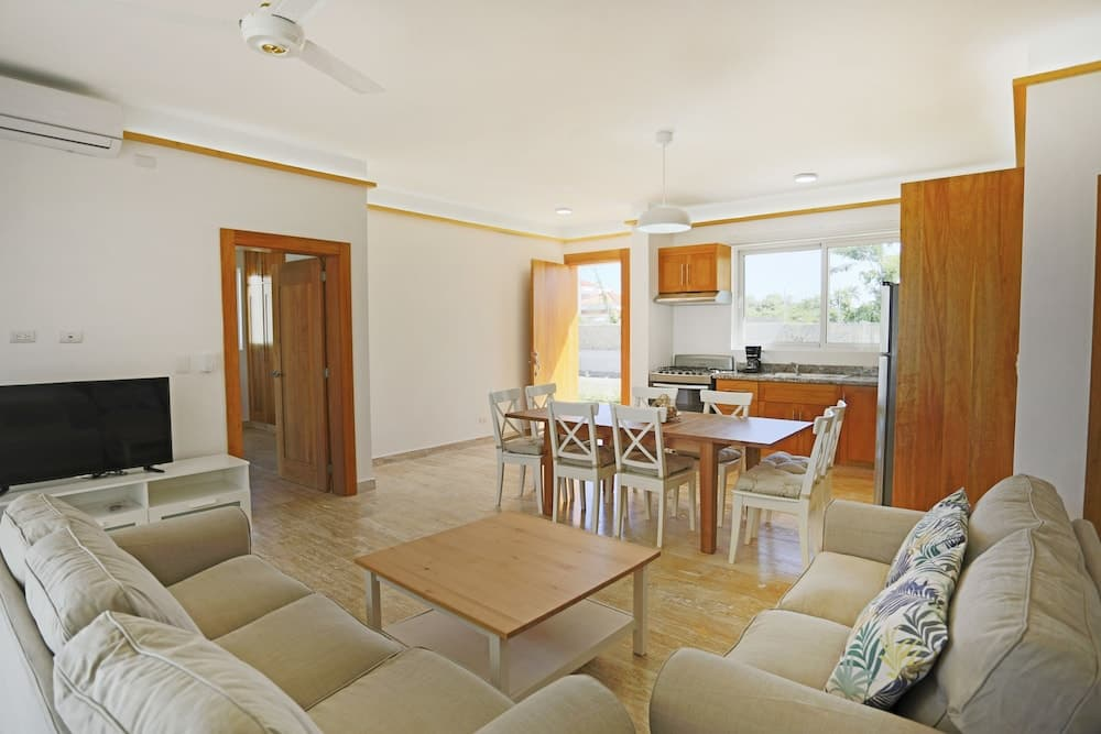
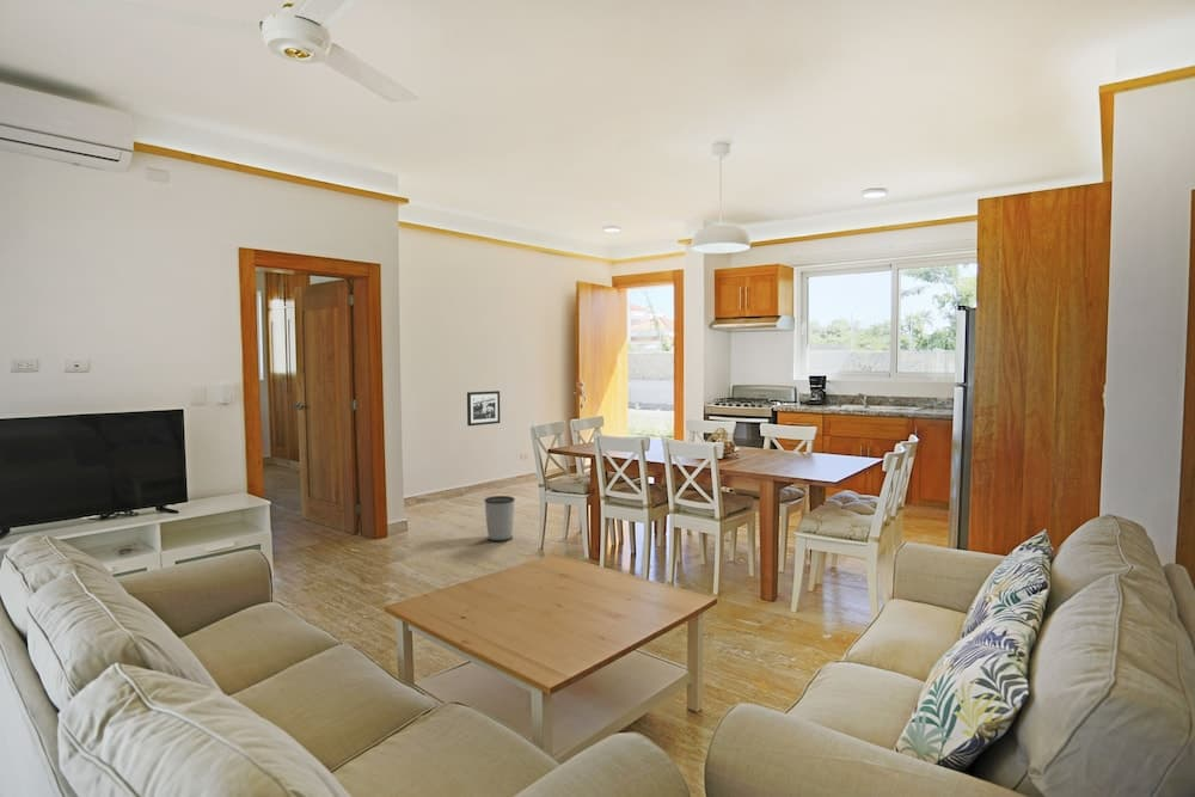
+ wastebasket [483,495,516,542]
+ picture frame [466,390,501,427]
